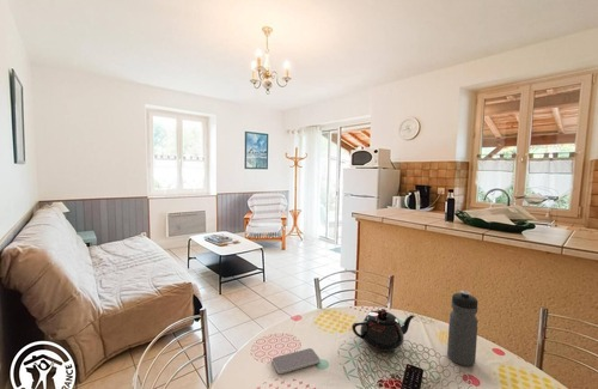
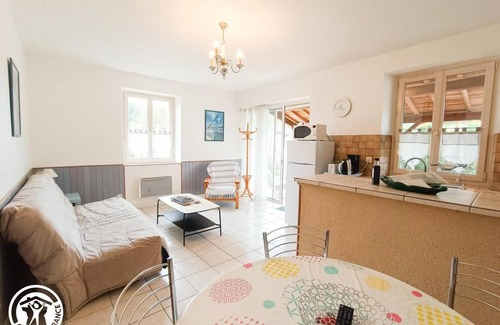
- teapot [350,308,416,353]
- smartphone [271,347,321,375]
- water bottle [446,290,480,367]
